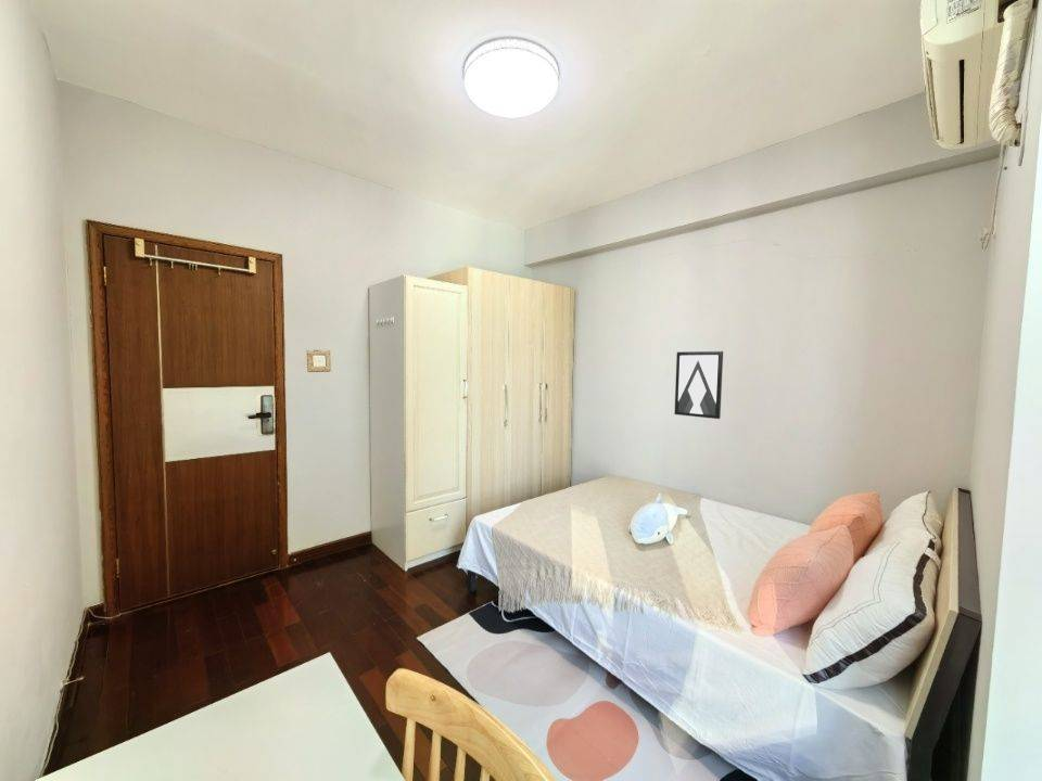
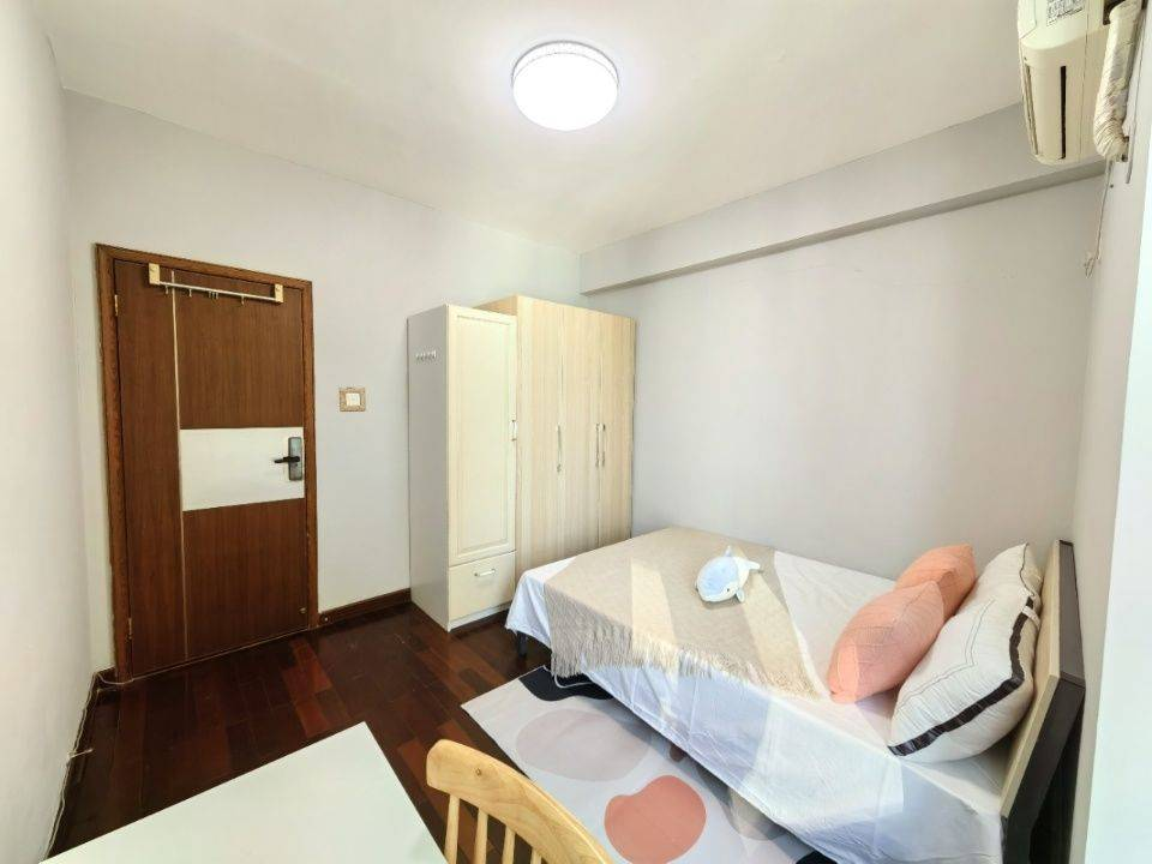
- wall art [673,350,724,420]
